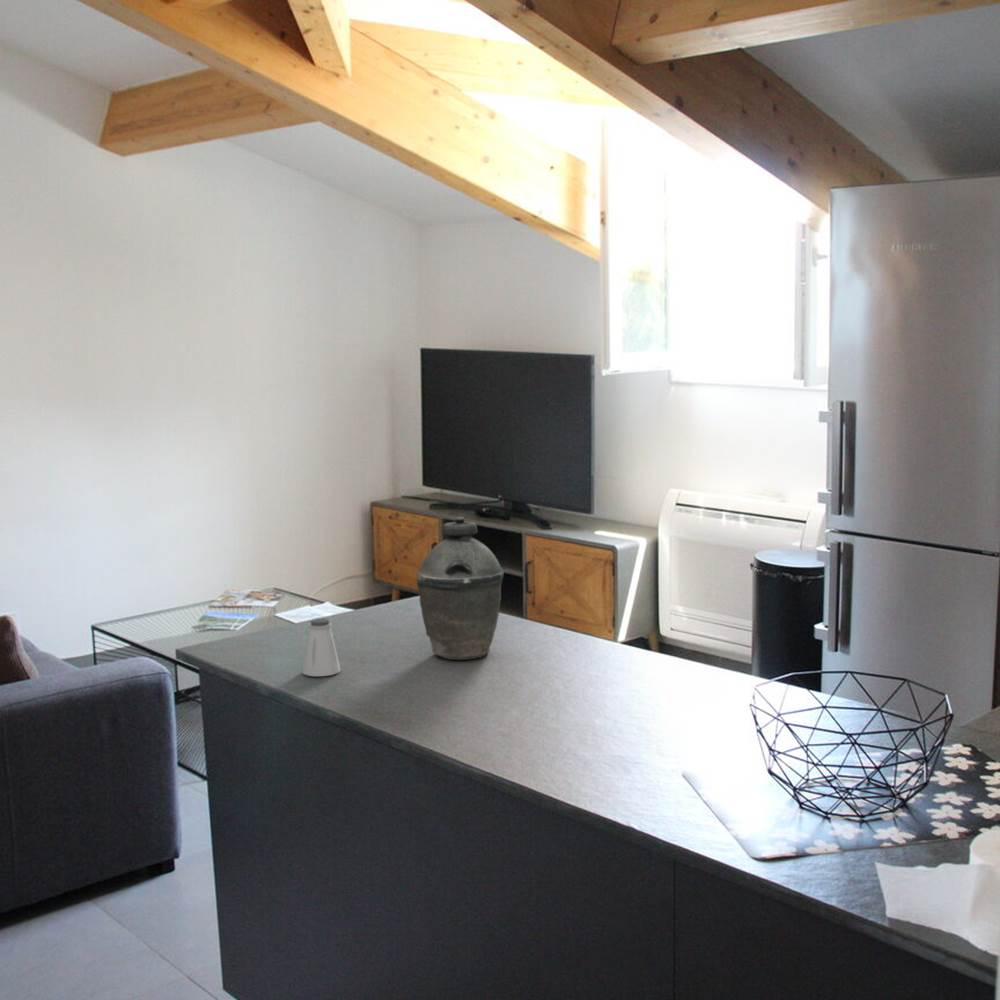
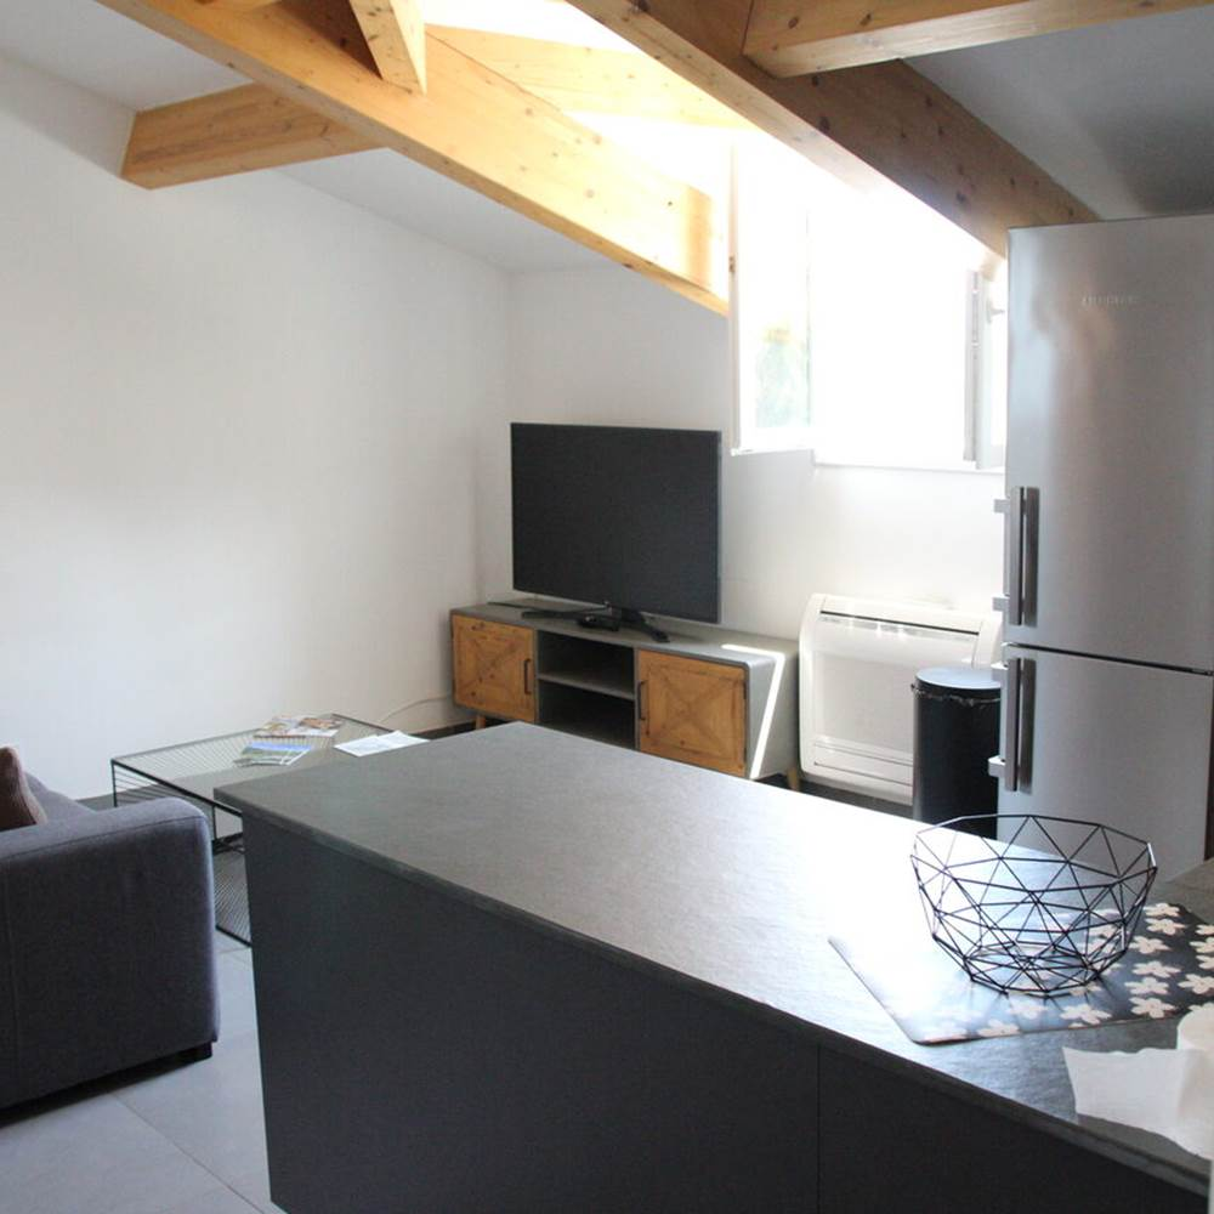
- kettle [416,515,505,661]
- saltshaker [301,618,341,677]
